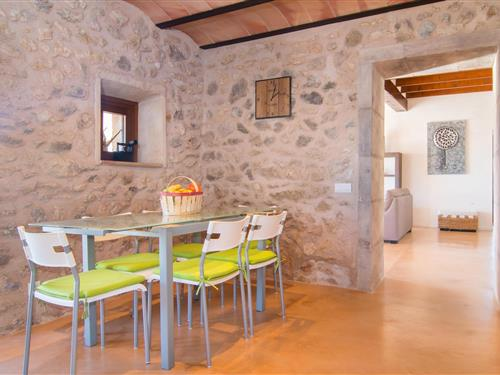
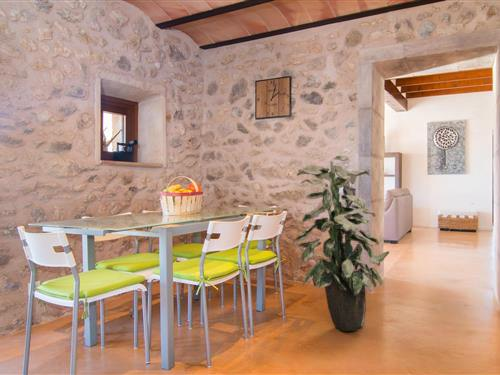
+ indoor plant [294,155,390,332]
